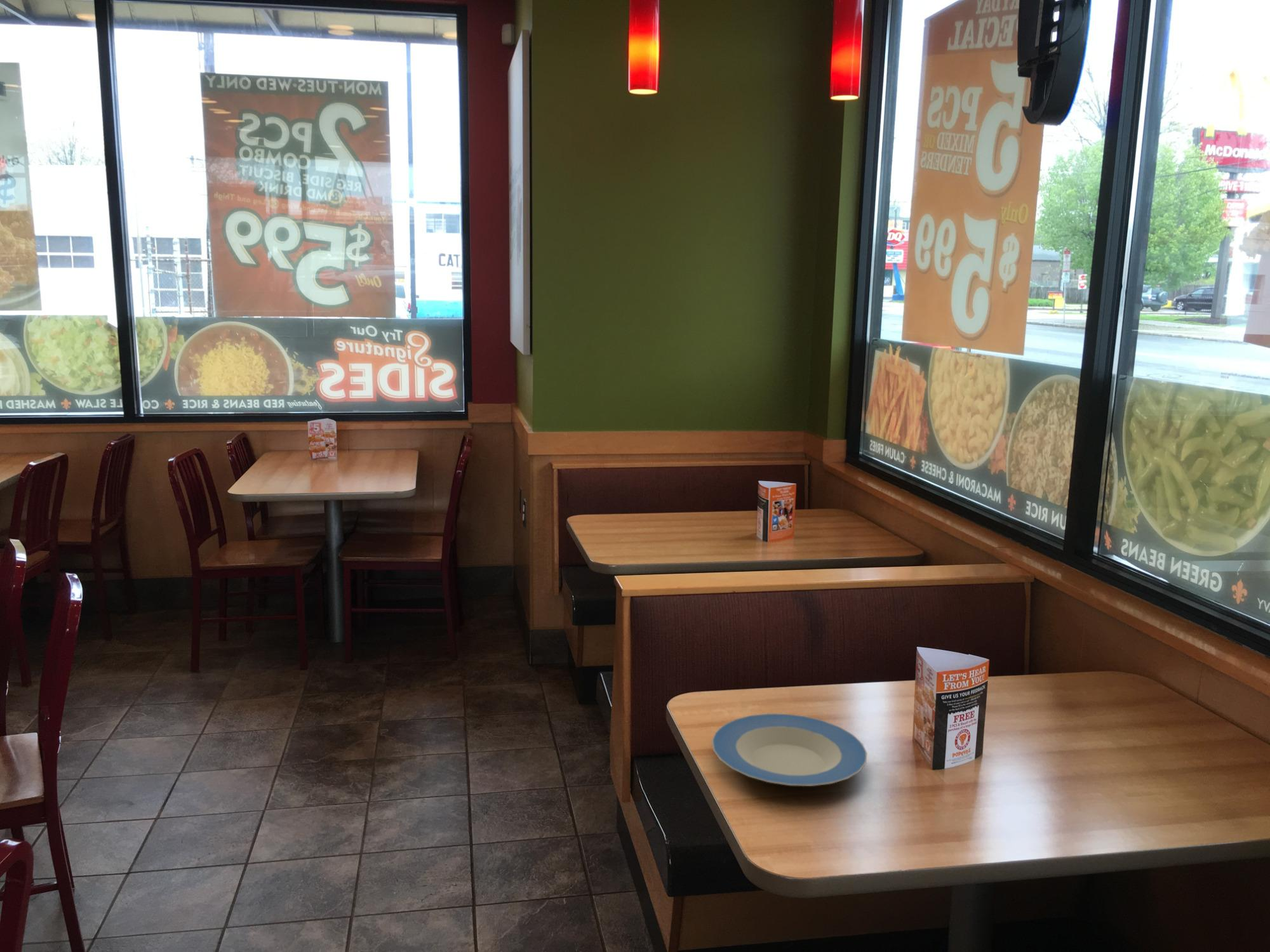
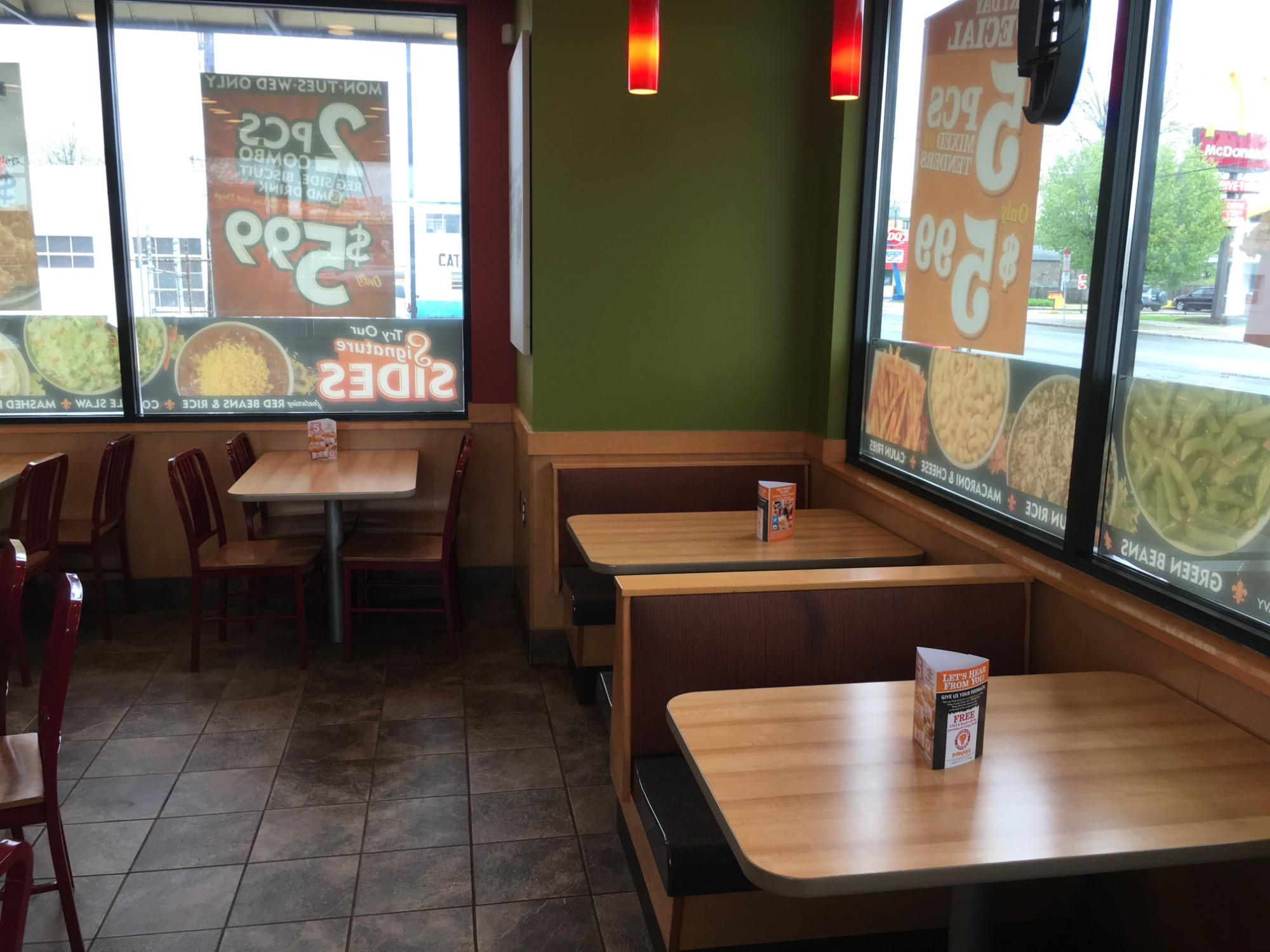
- plate [711,713,868,787]
